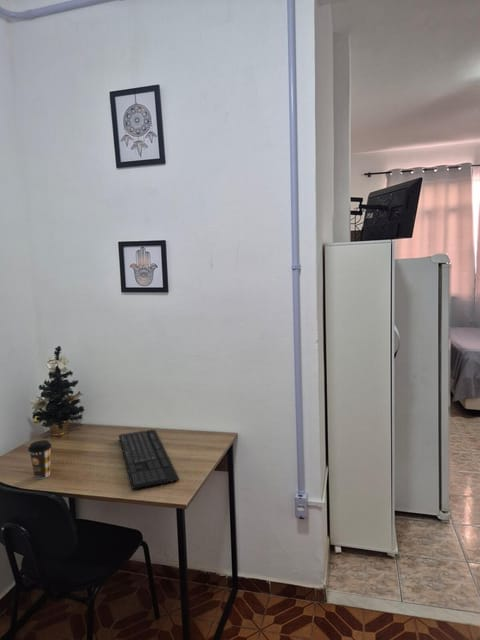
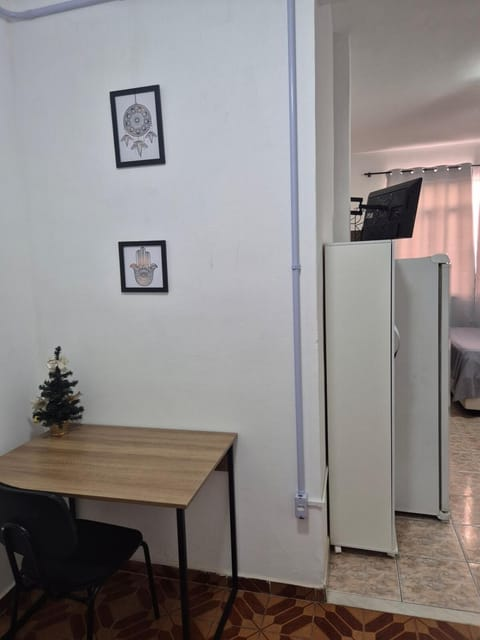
- coffee cup [27,439,53,480]
- keyboard [118,428,180,490]
